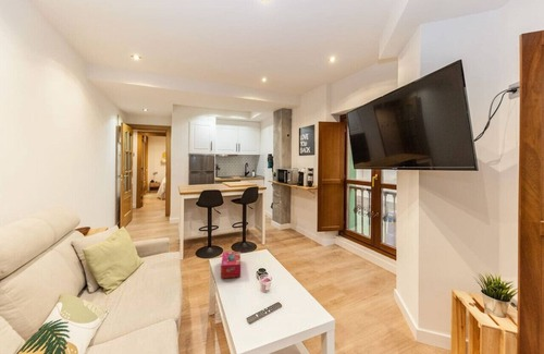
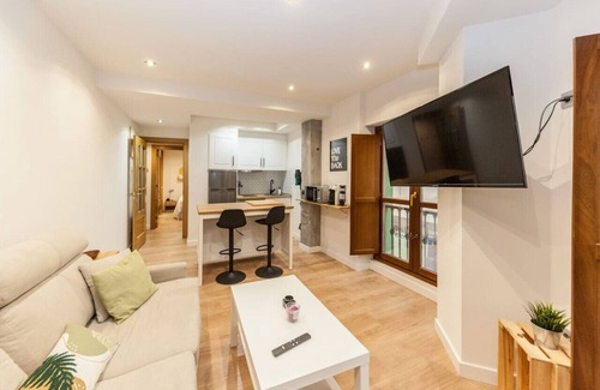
- tissue box [220,251,242,279]
